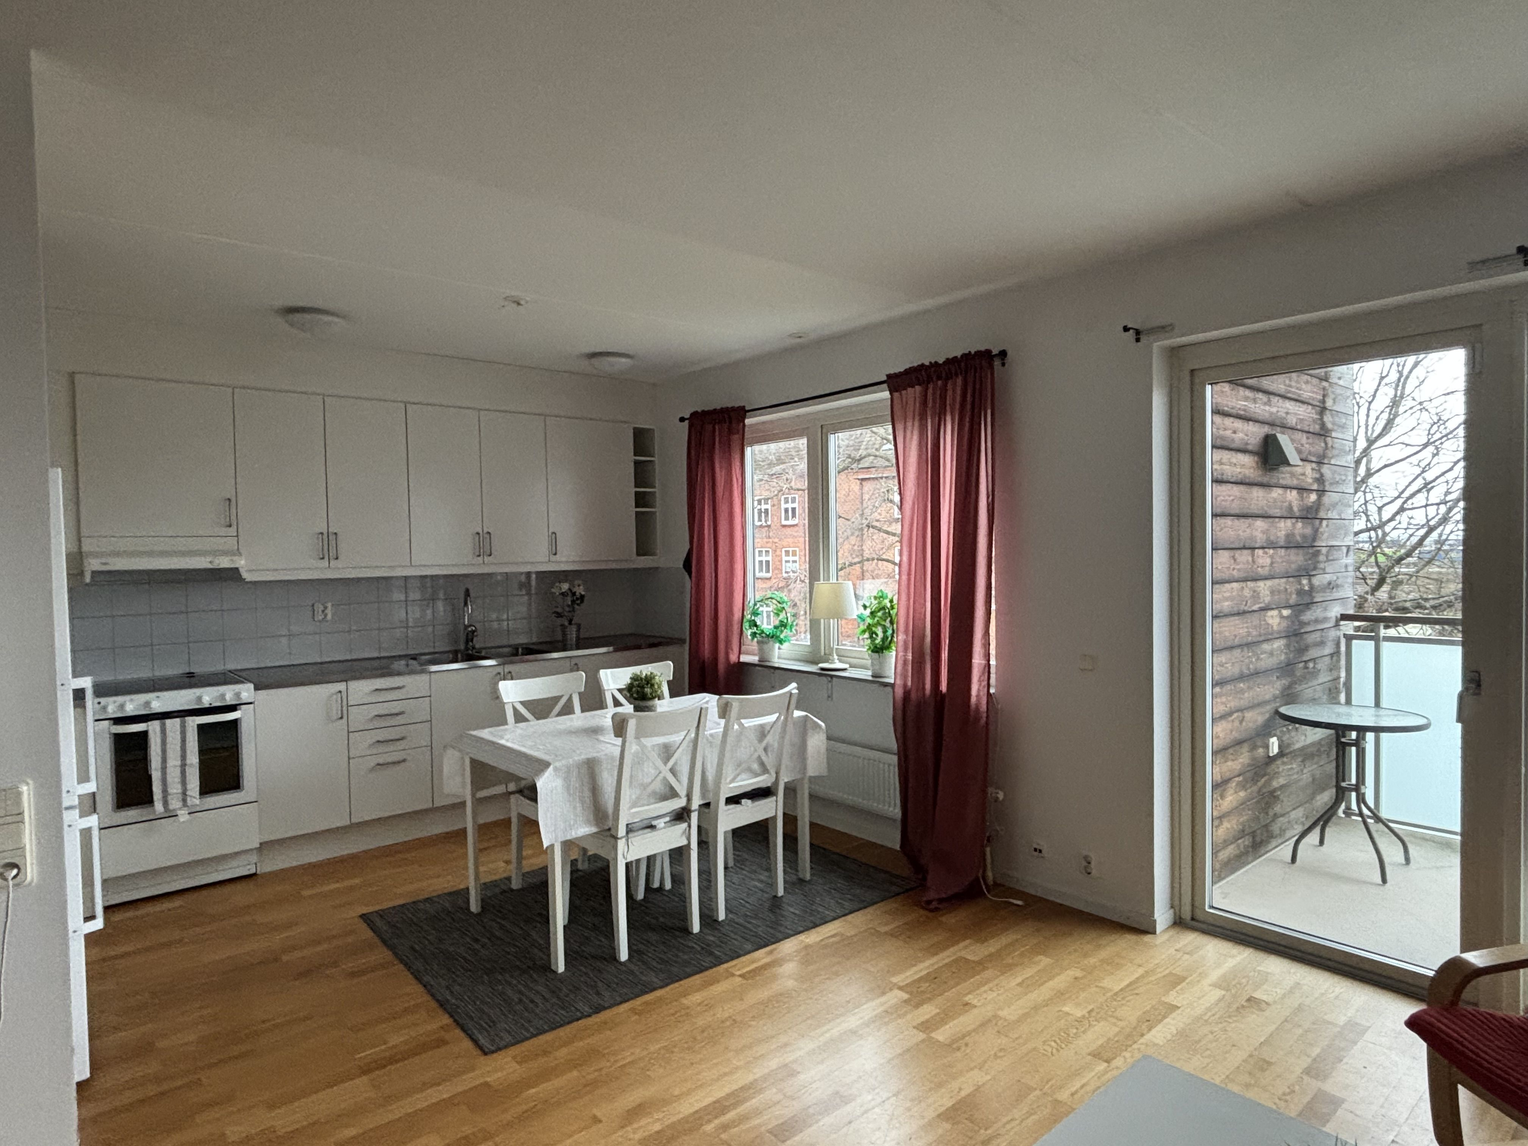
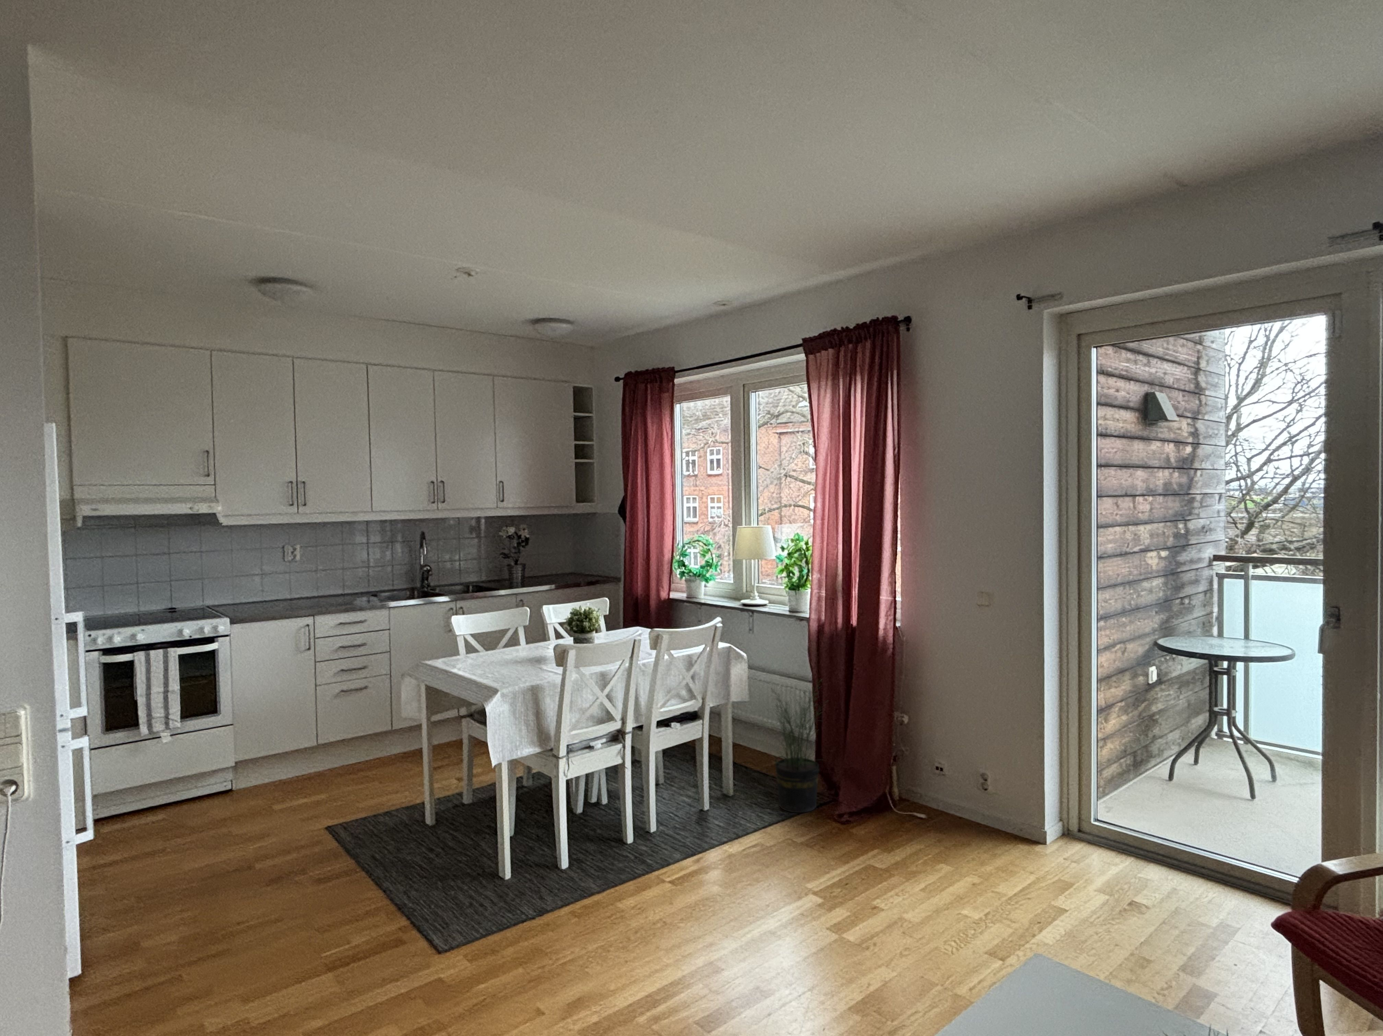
+ potted plant [763,678,829,813]
